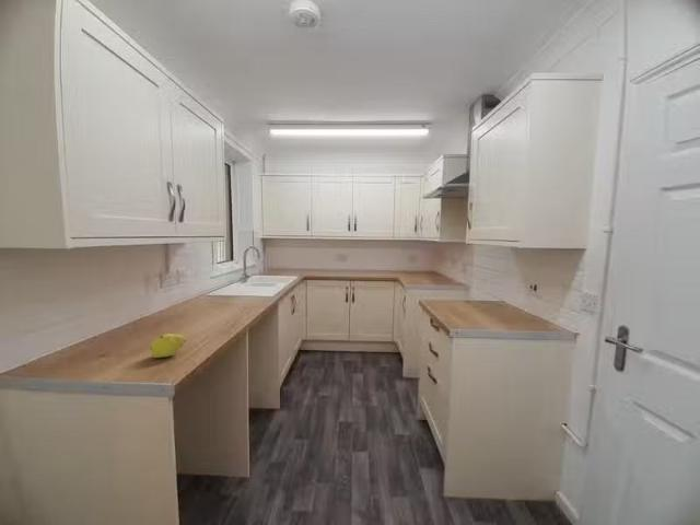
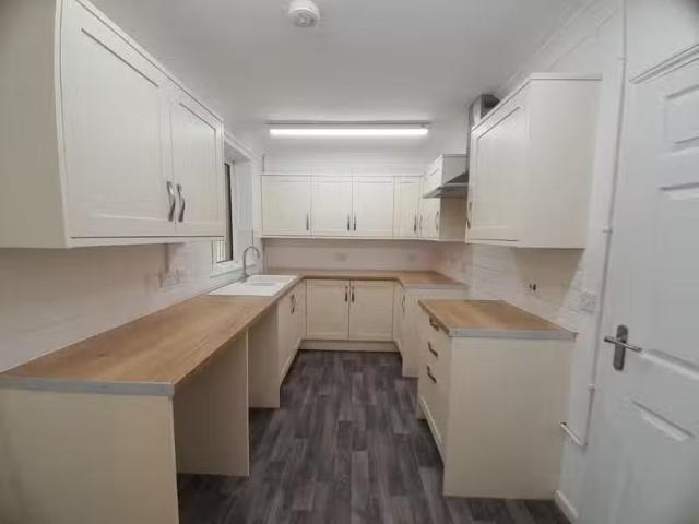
- fruit [149,332,187,359]
